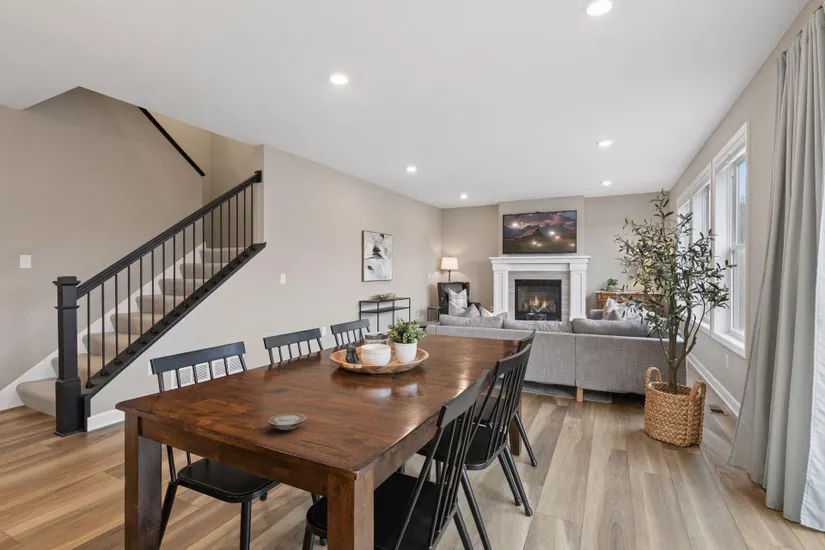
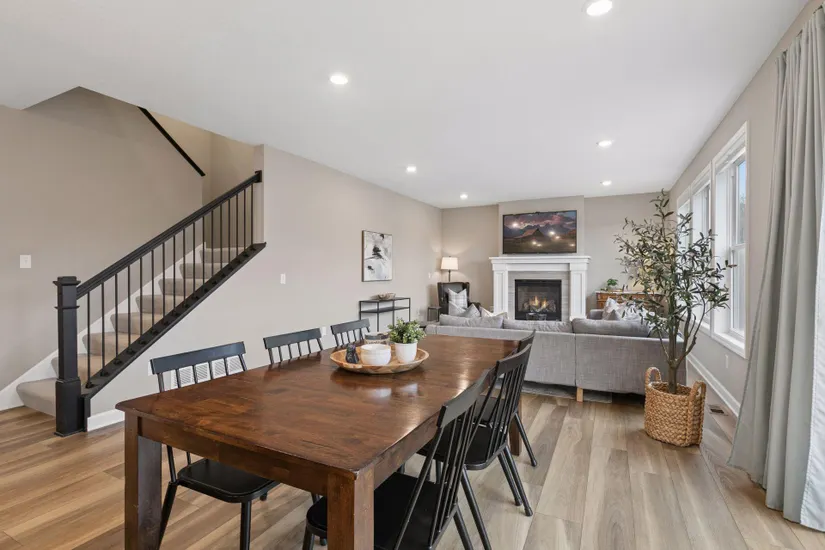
- plate [267,412,307,431]
